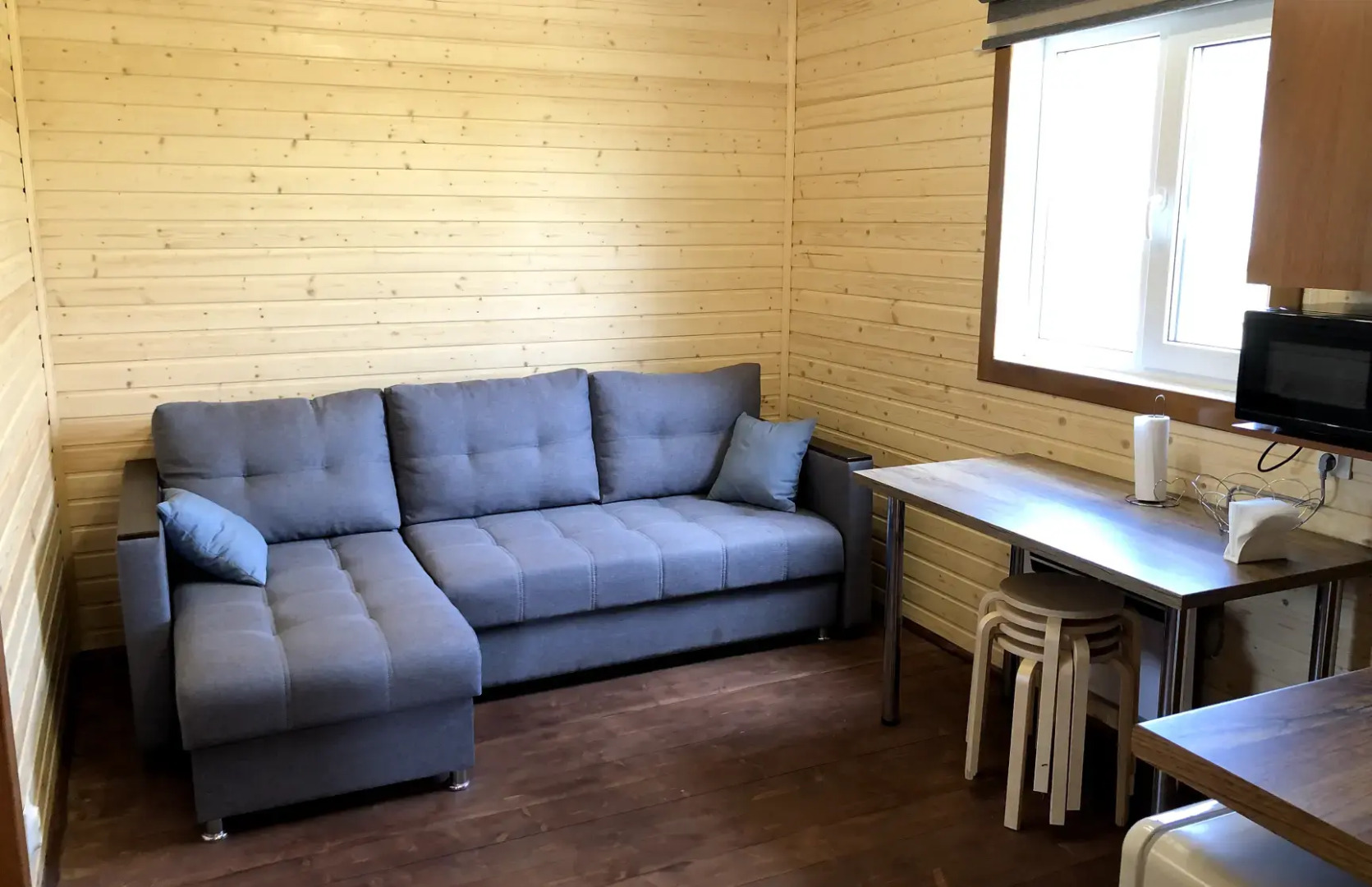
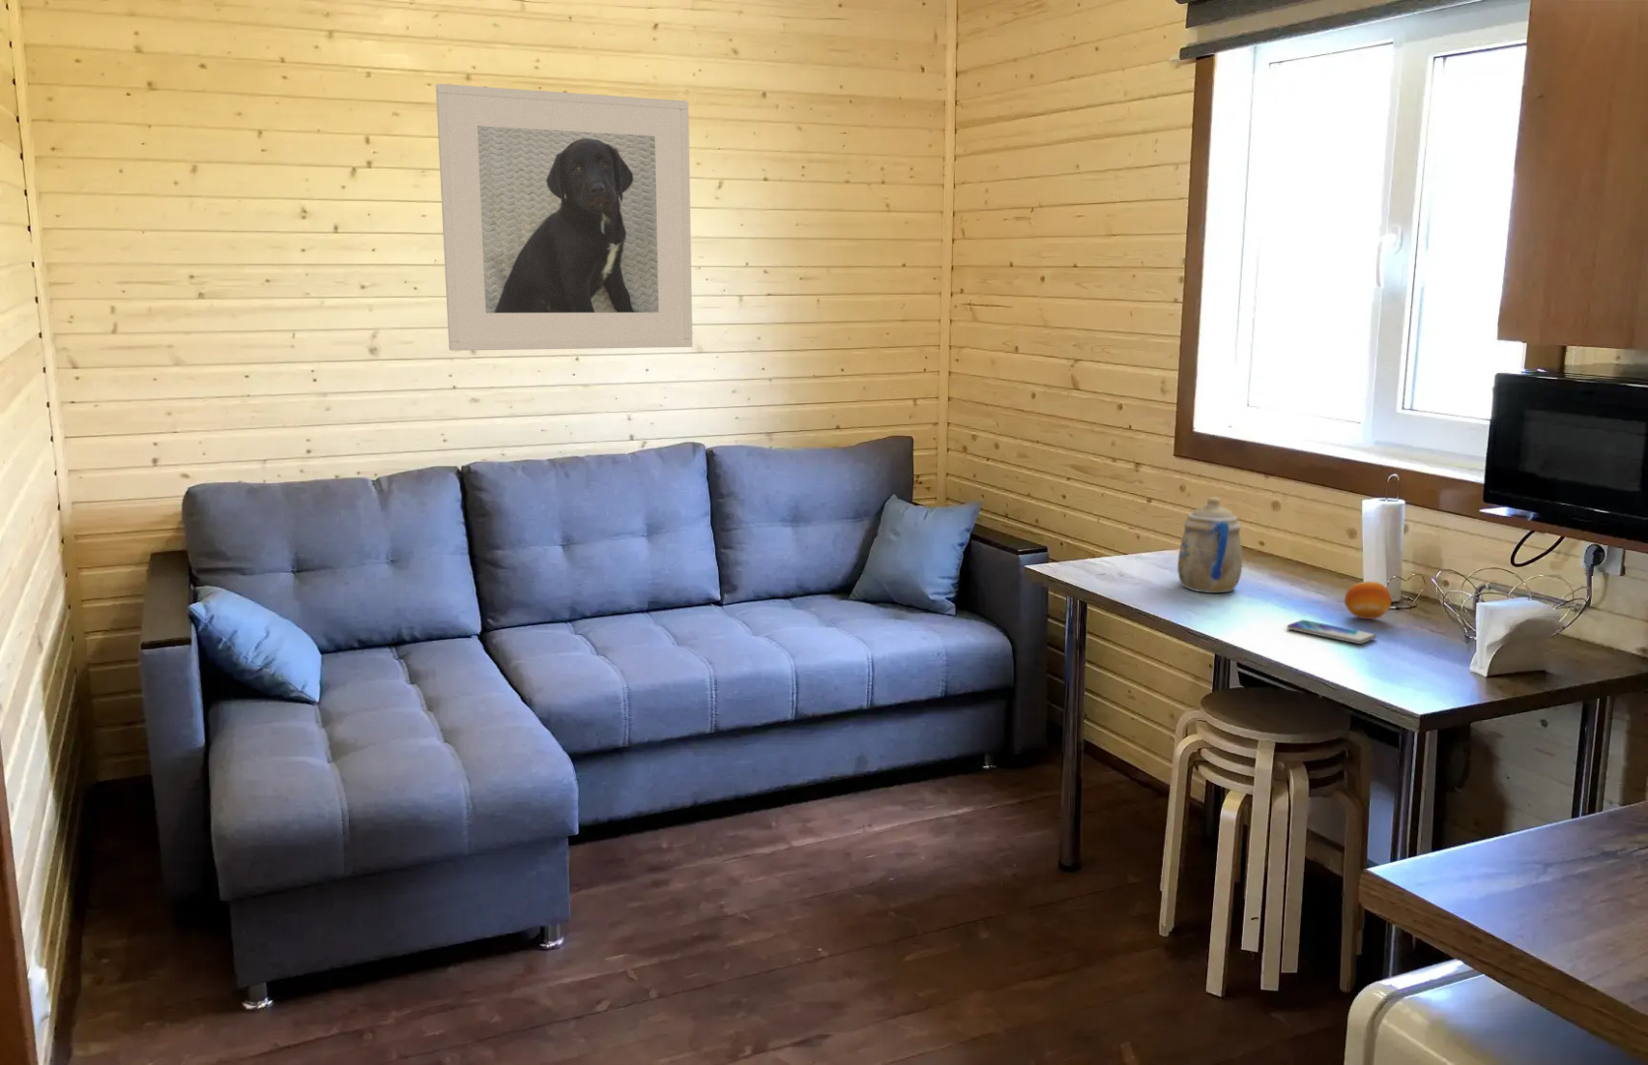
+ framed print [435,83,693,352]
+ smartphone [1286,620,1378,645]
+ teapot [1177,496,1243,593]
+ fruit [1343,580,1392,621]
